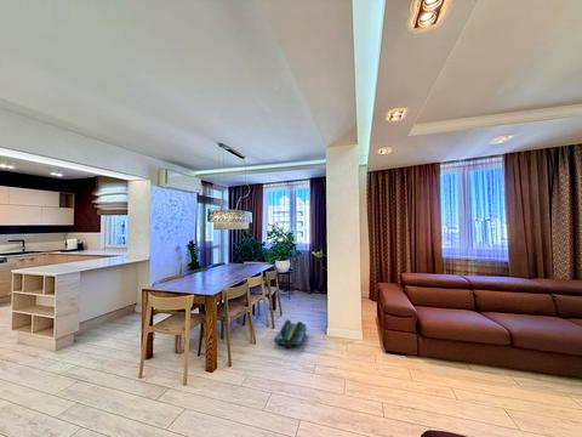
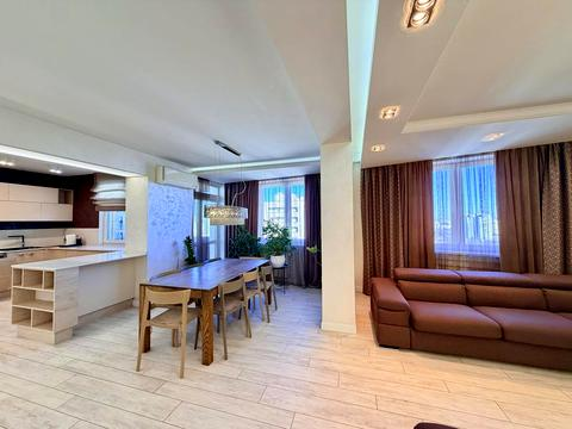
- tote bag [273,319,308,348]
